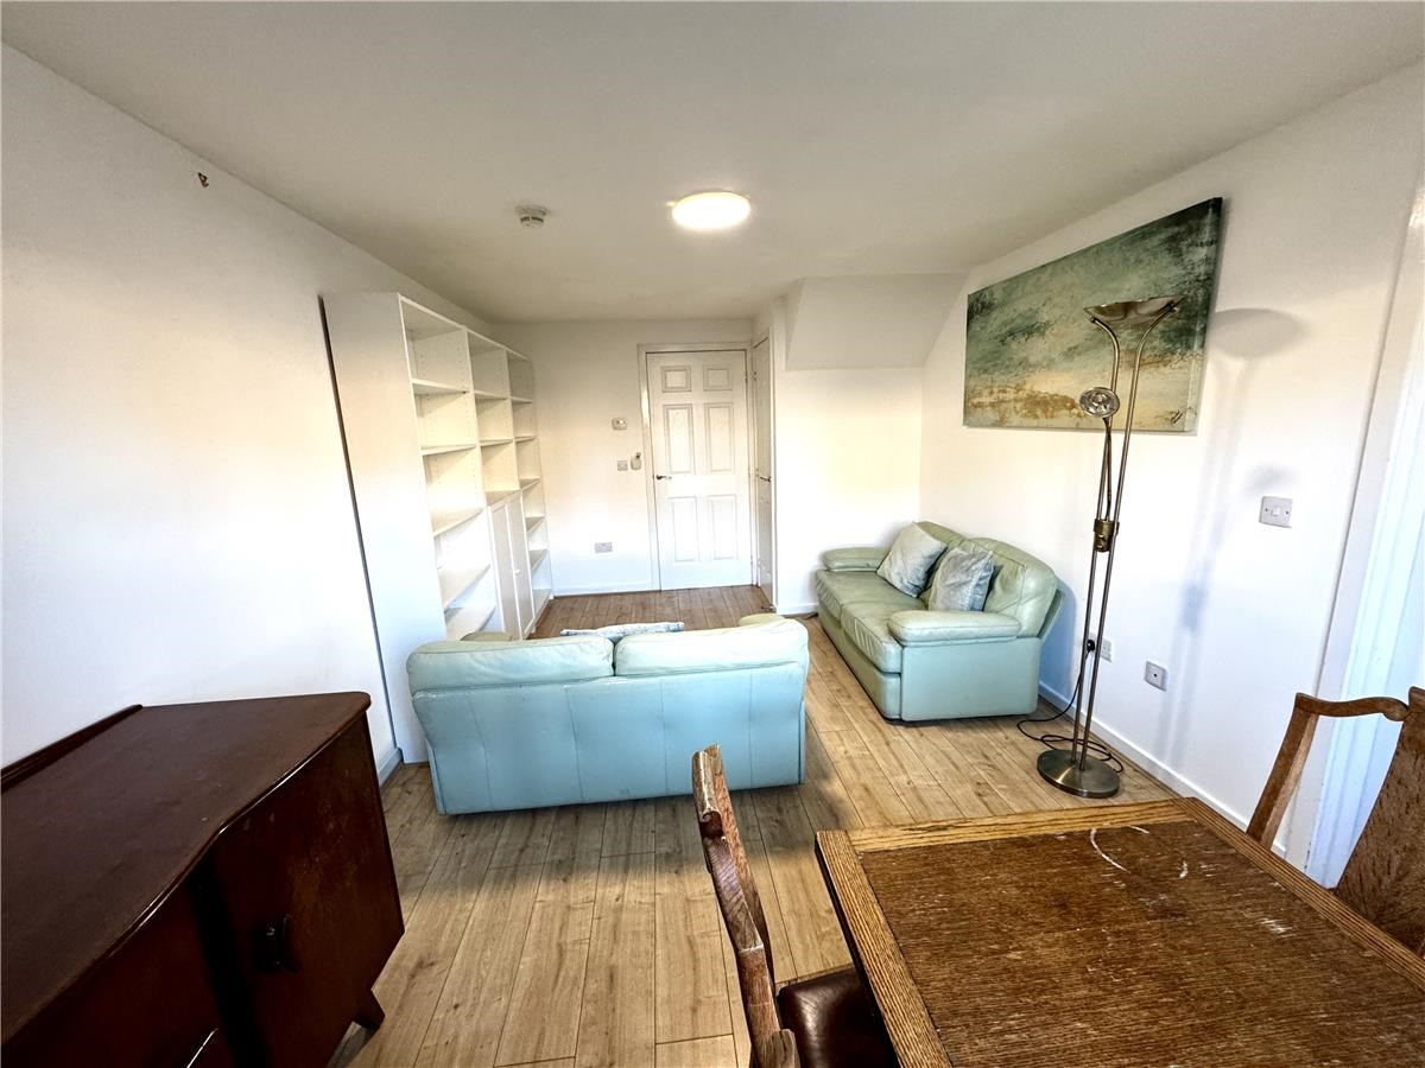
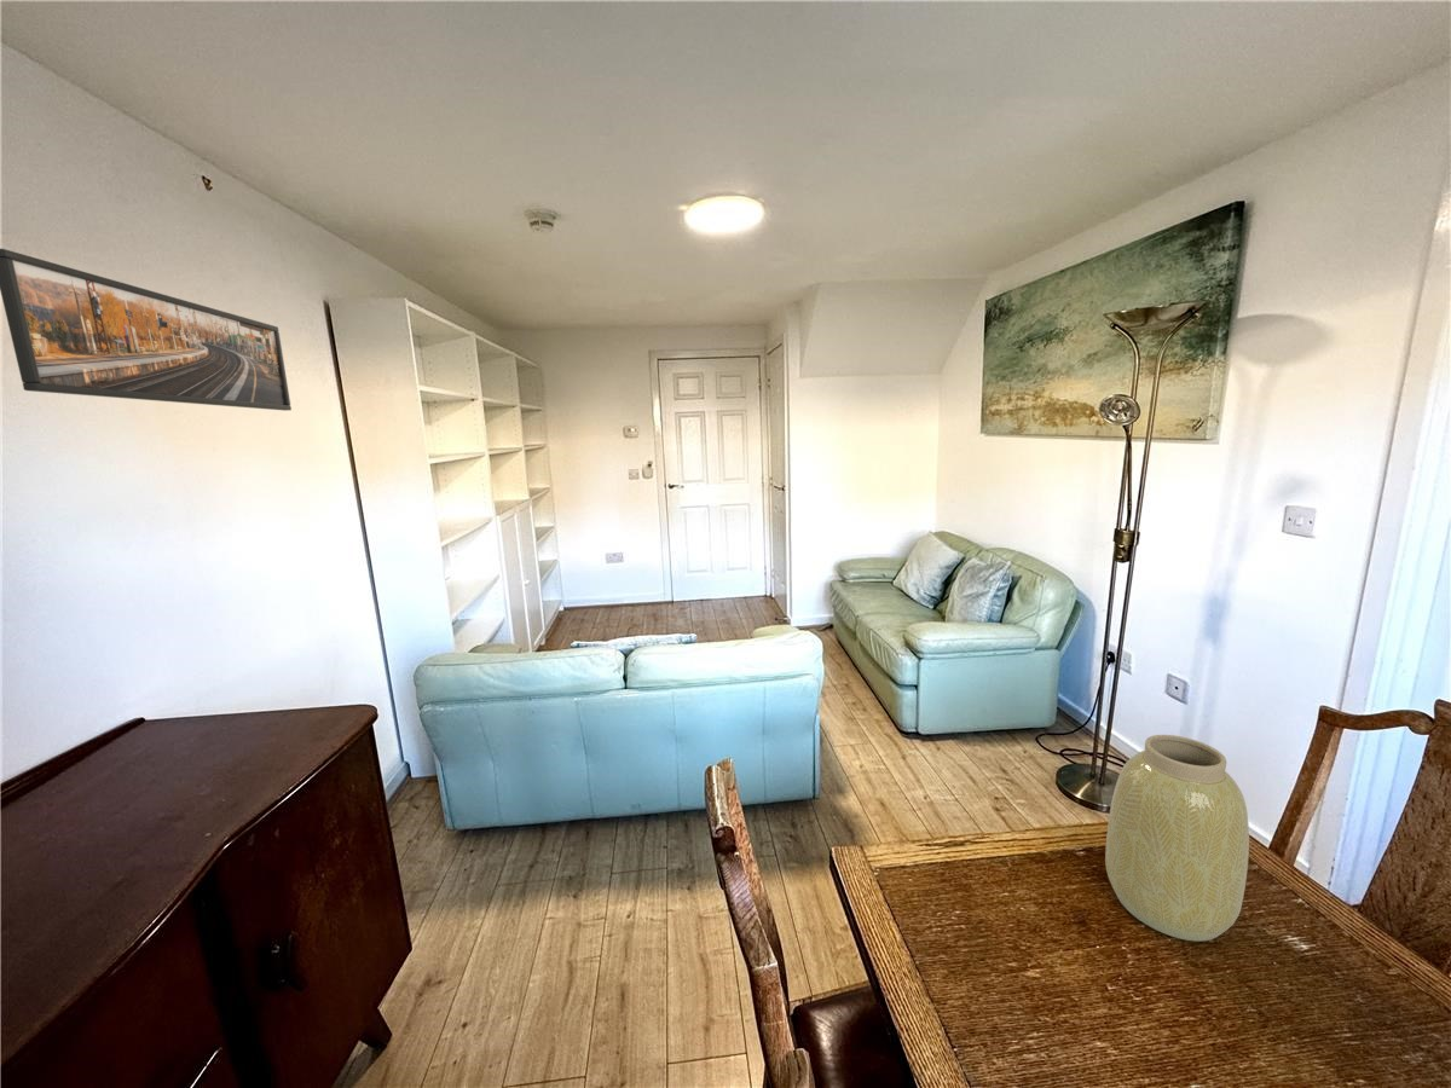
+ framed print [0,248,293,412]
+ vase [1104,734,1250,942]
